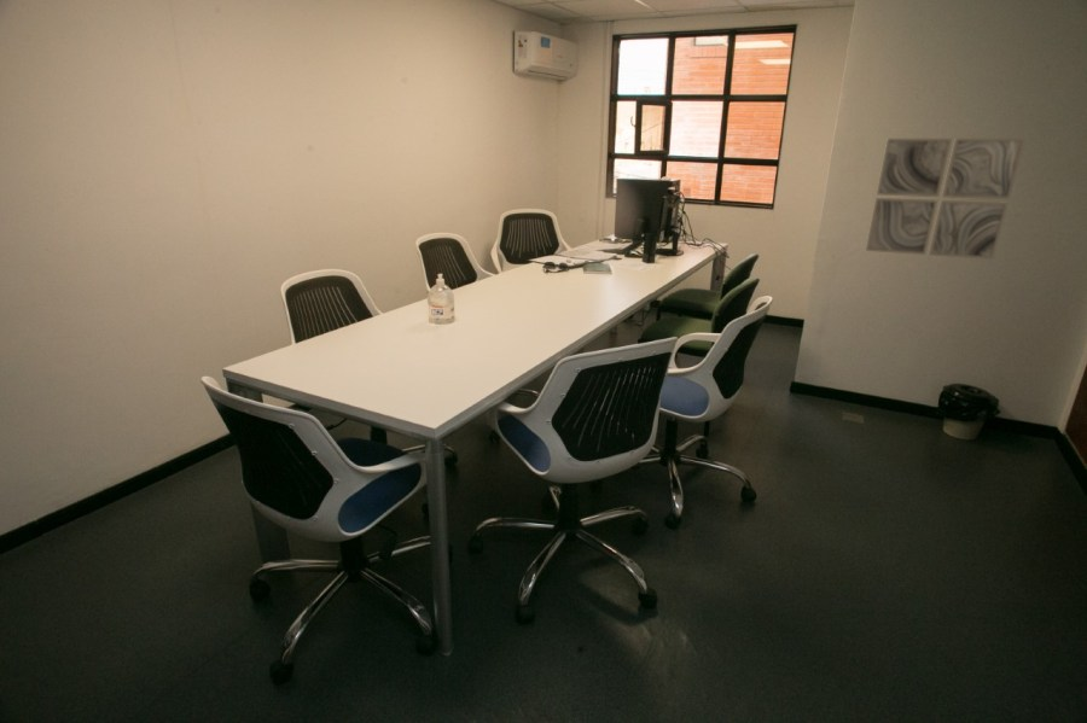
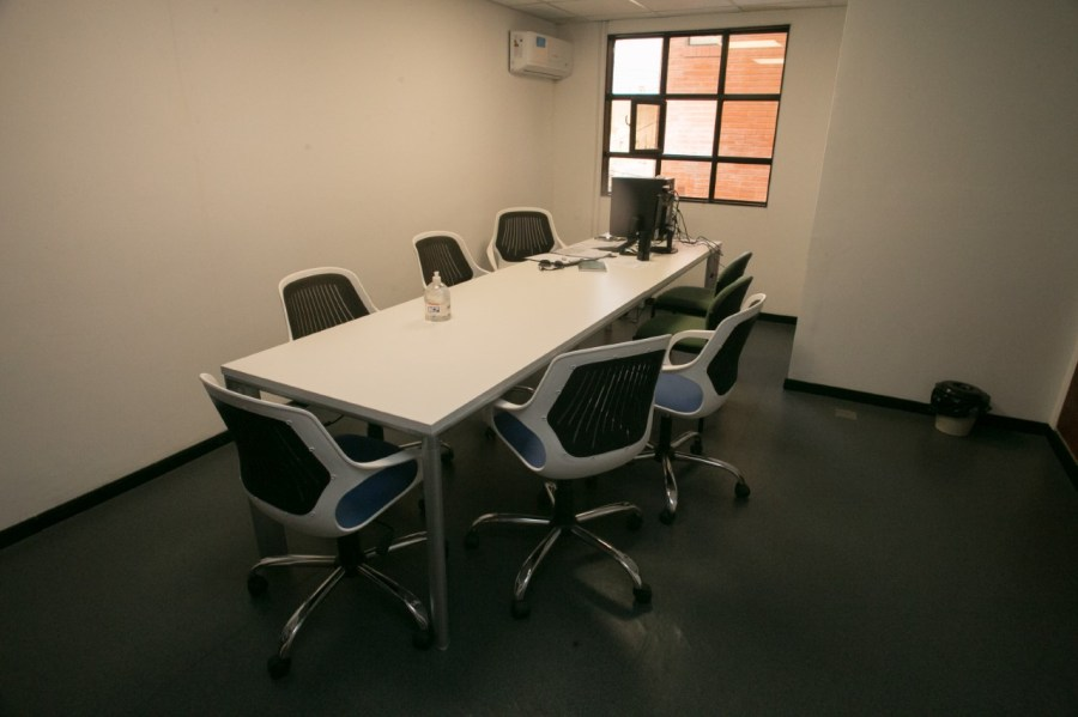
- wall art [865,138,1027,261]
